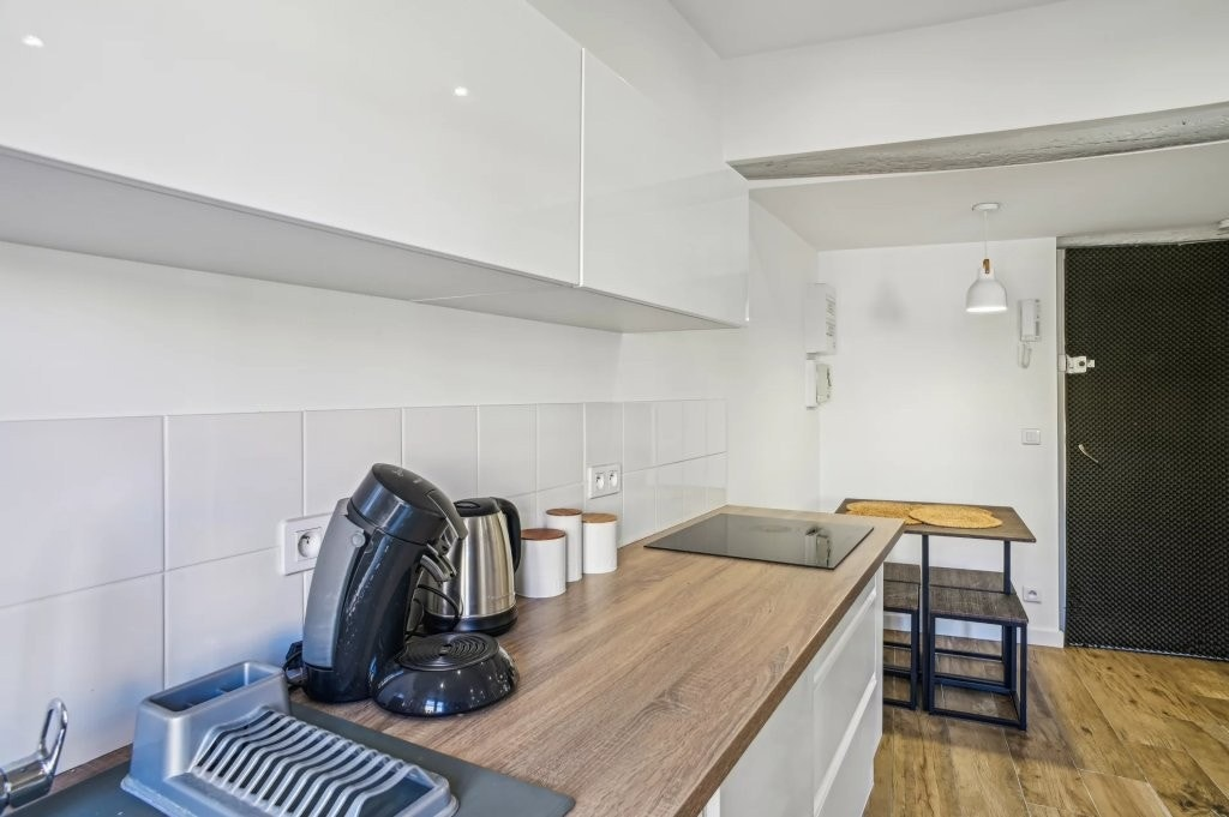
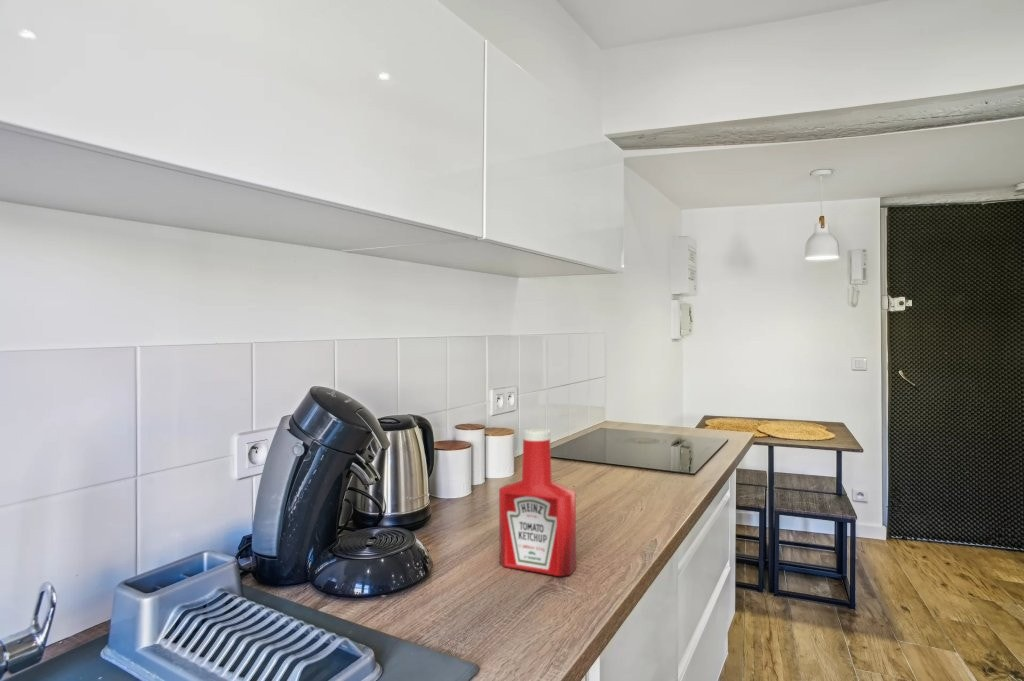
+ soap bottle [498,427,577,577]
